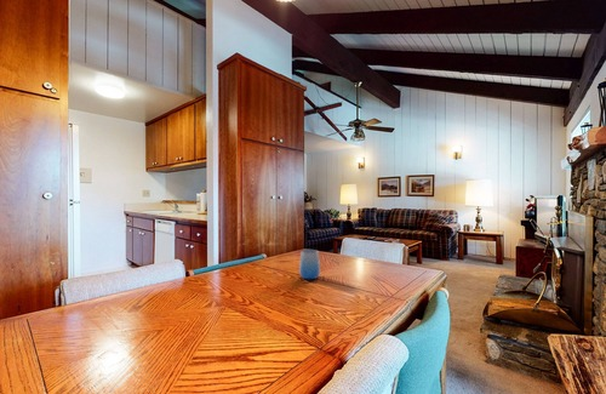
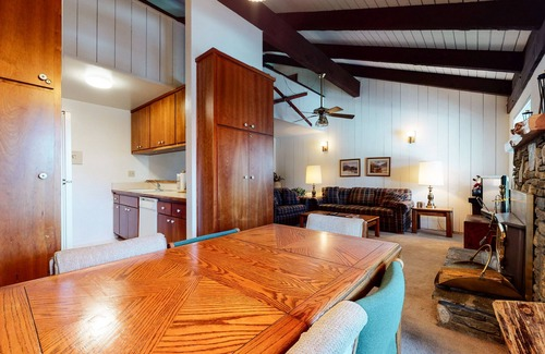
- cup [298,249,321,280]
